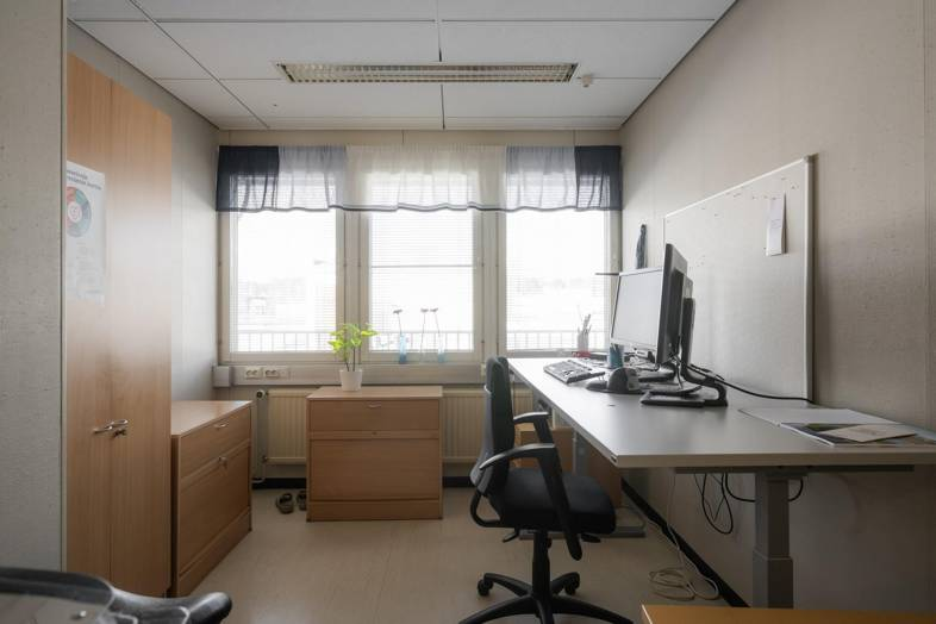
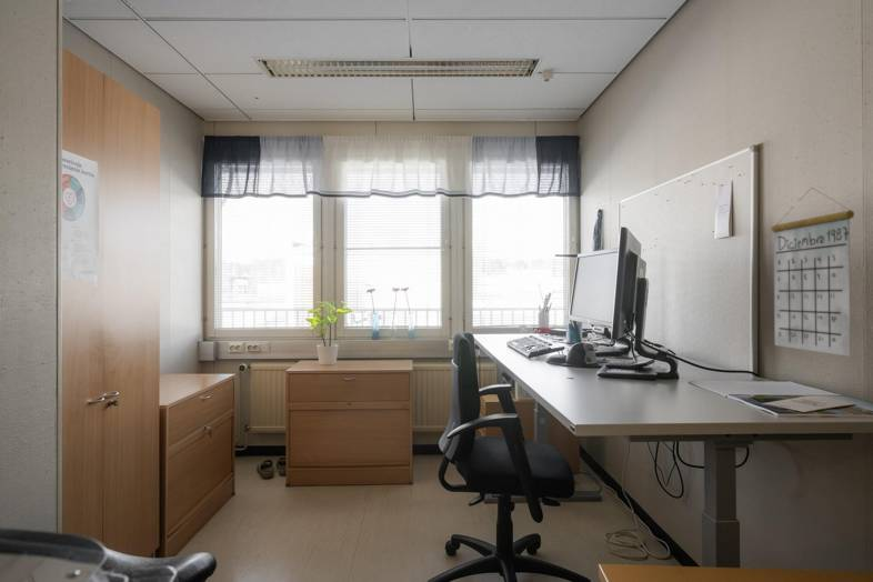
+ calendar [770,187,855,358]
